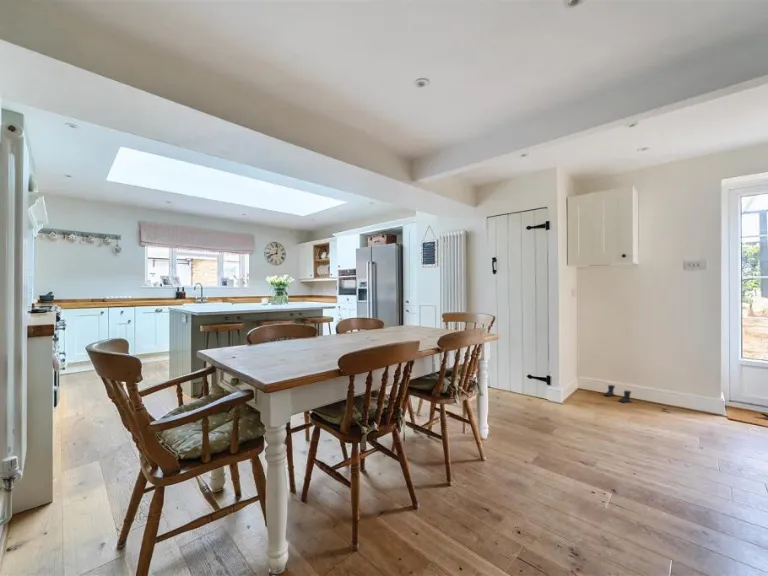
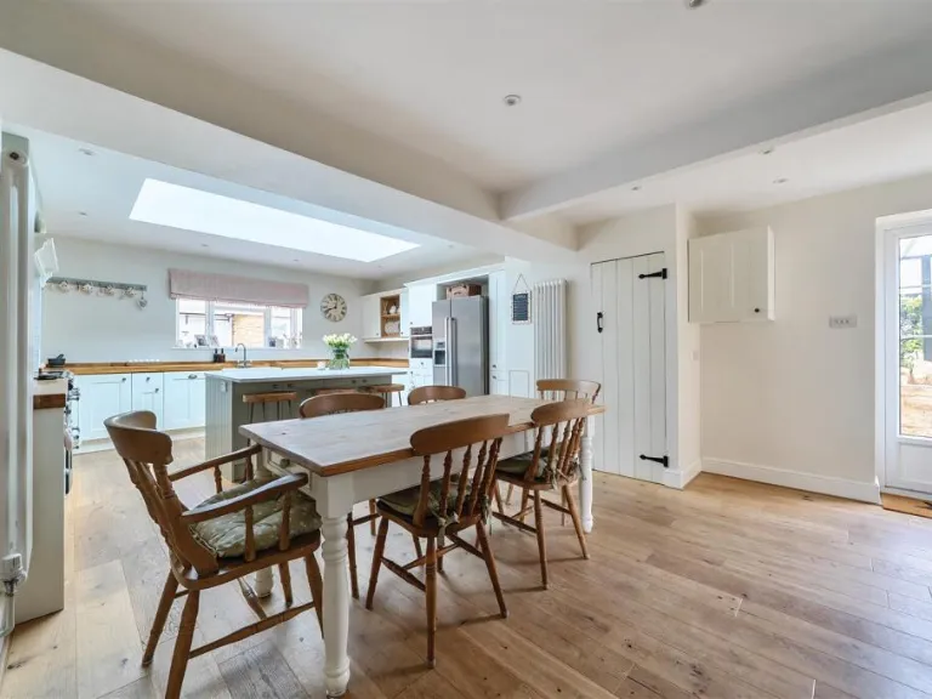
- boots [603,384,633,404]
